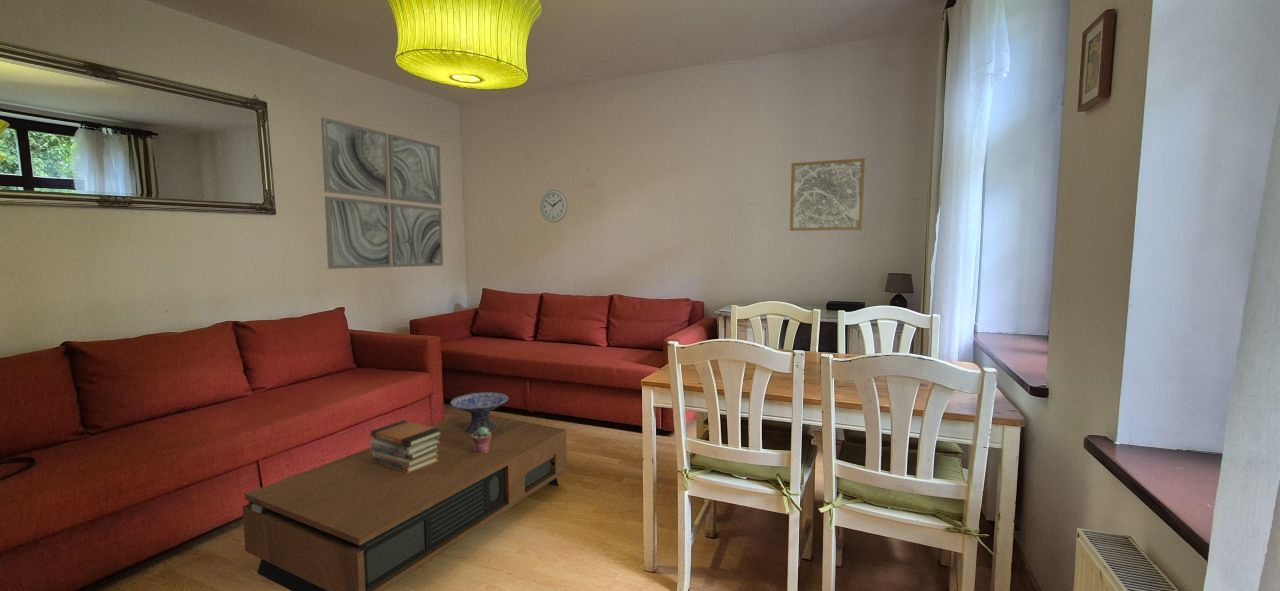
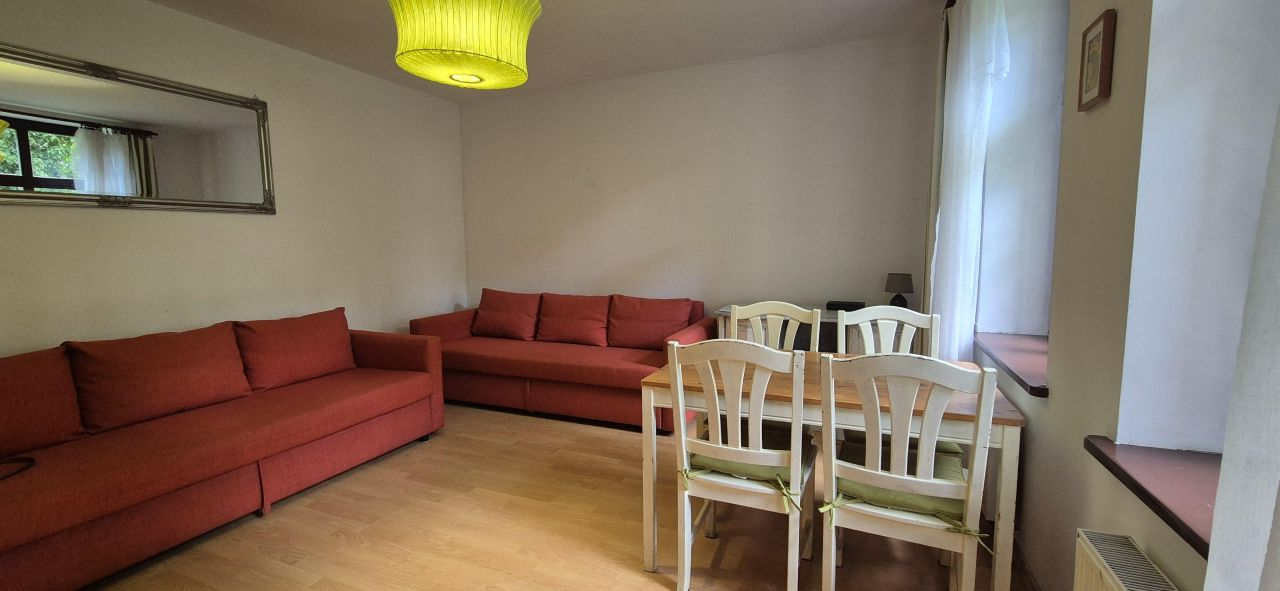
- wall clock [539,189,568,223]
- decorative bowl [449,391,510,434]
- book stack [369,419,442,473]
- wall art [320,116,444,270]
- potted succulent [472,427,491,454]
- wall art [789,157,866,232]
- coffee table [242,412,568,591]
